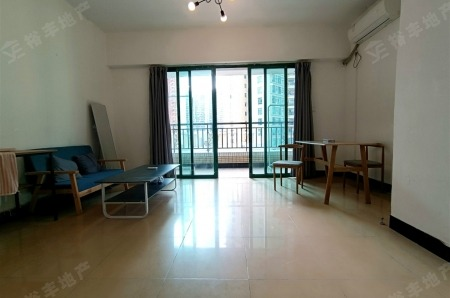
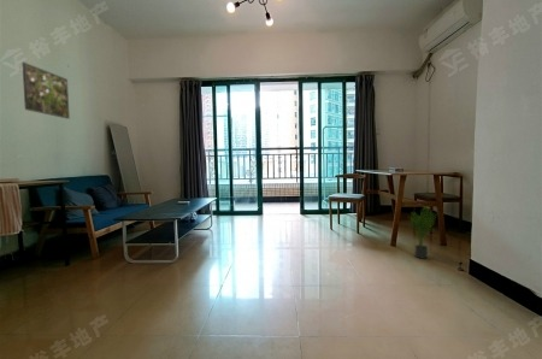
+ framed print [22,61,71,120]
+ potted plant [408,205,437,260]
